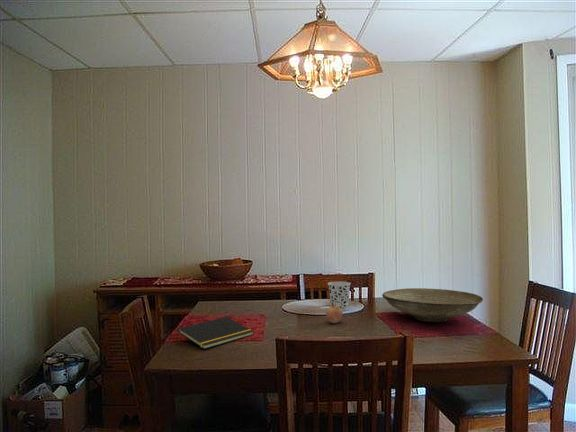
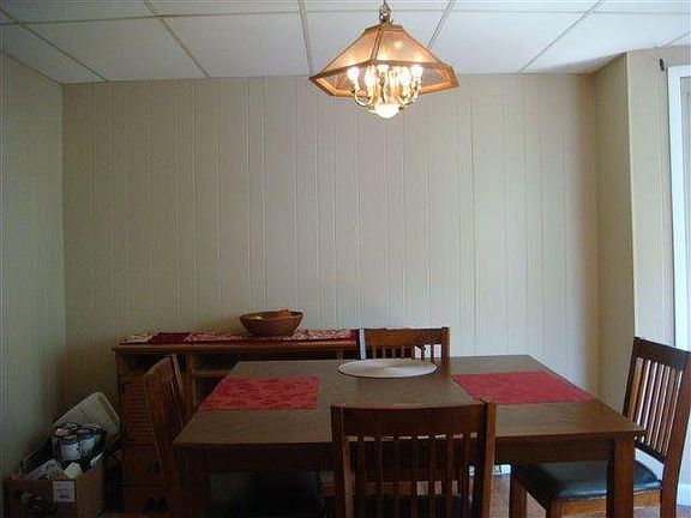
- decorative bowl [381,287,484,323]
- cup [327,281,351,312]
- fruit [325,303,343,324]
- notepad [176,316,255,350]
